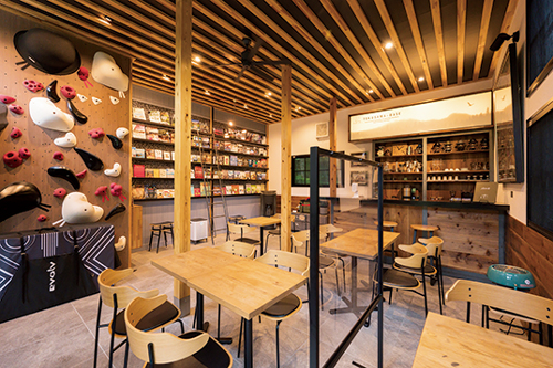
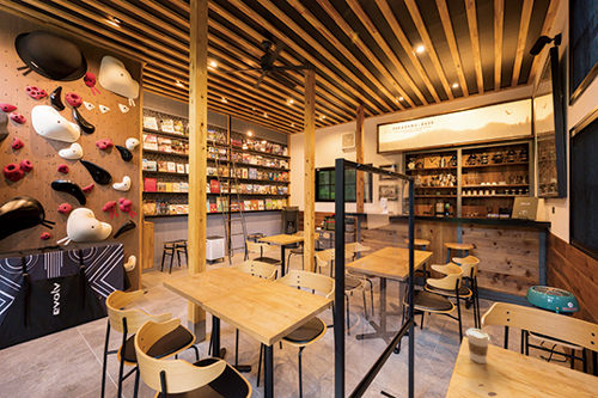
+ coffee cup [465,327,492,365]
